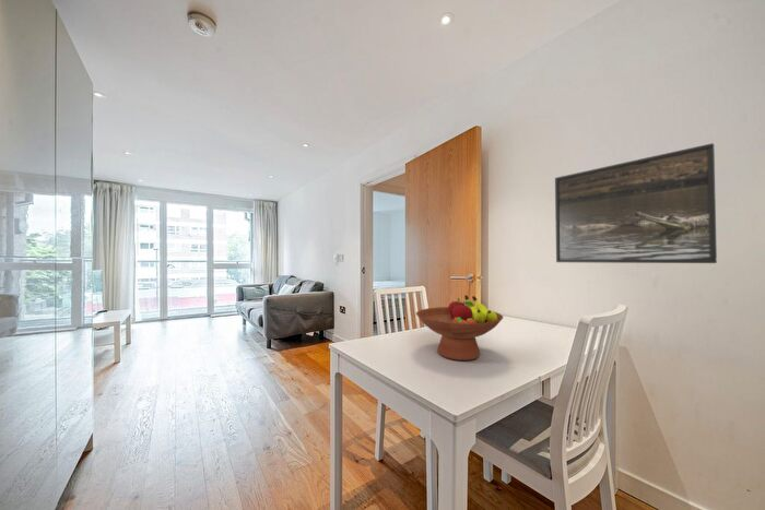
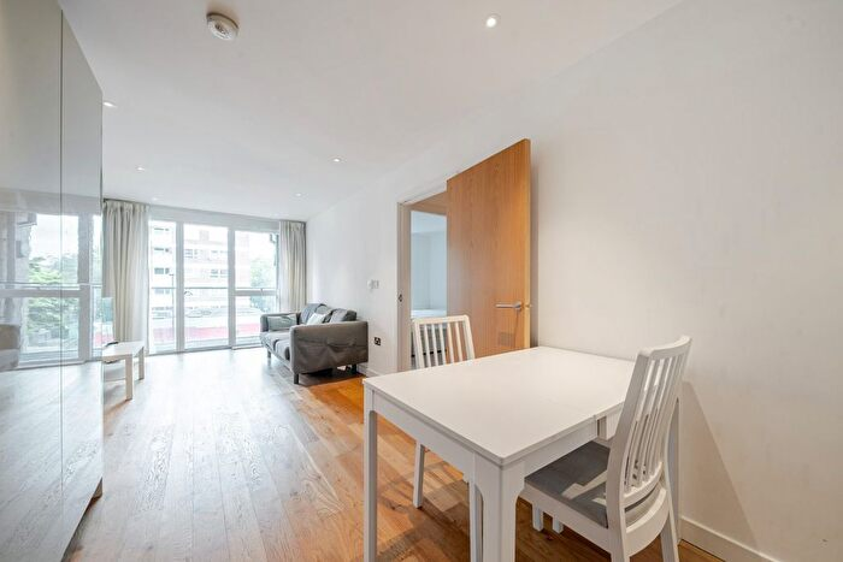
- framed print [554,142,718,264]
- fruit bowl [415,294,504,361]
